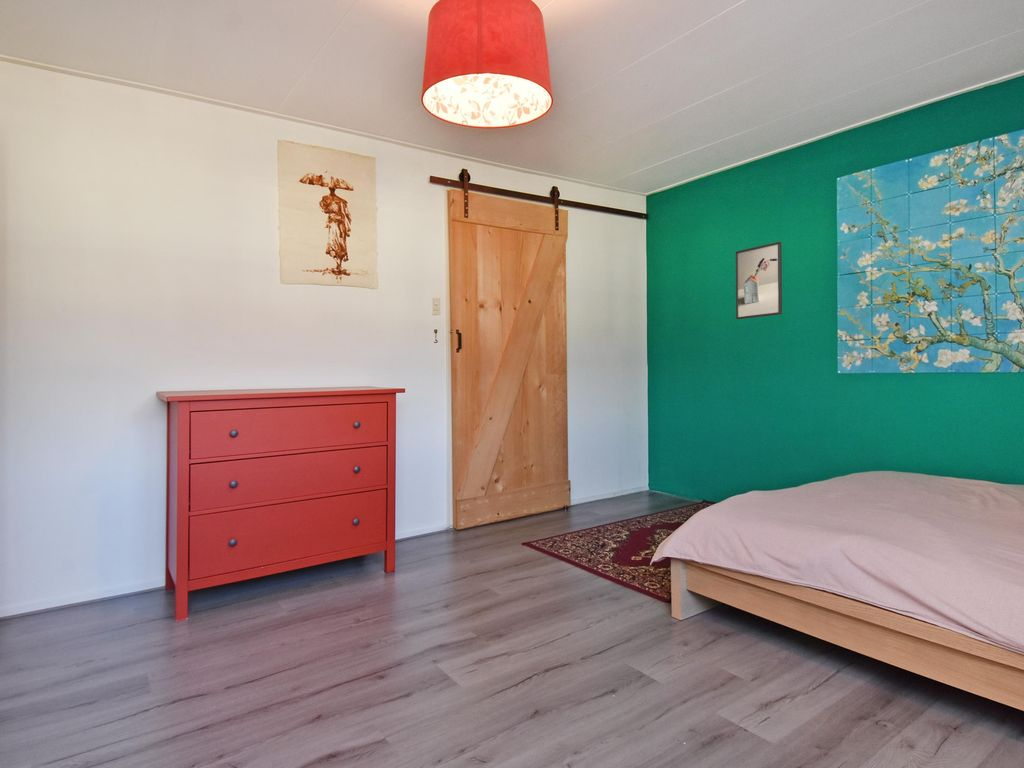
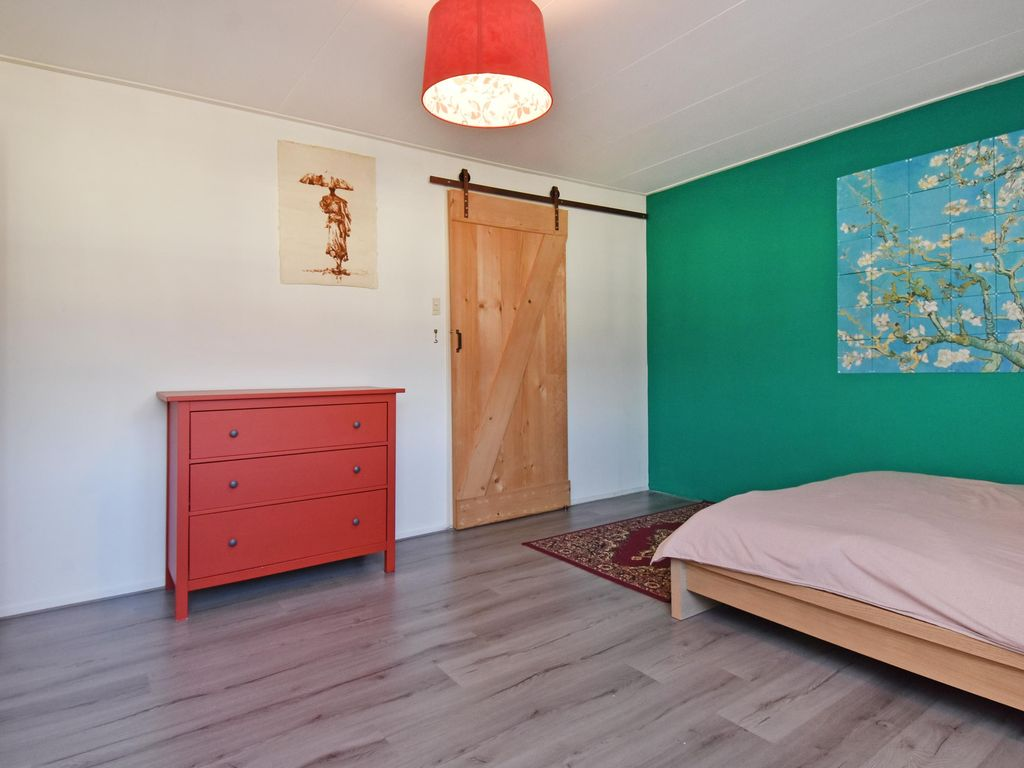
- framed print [735,241,783,320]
